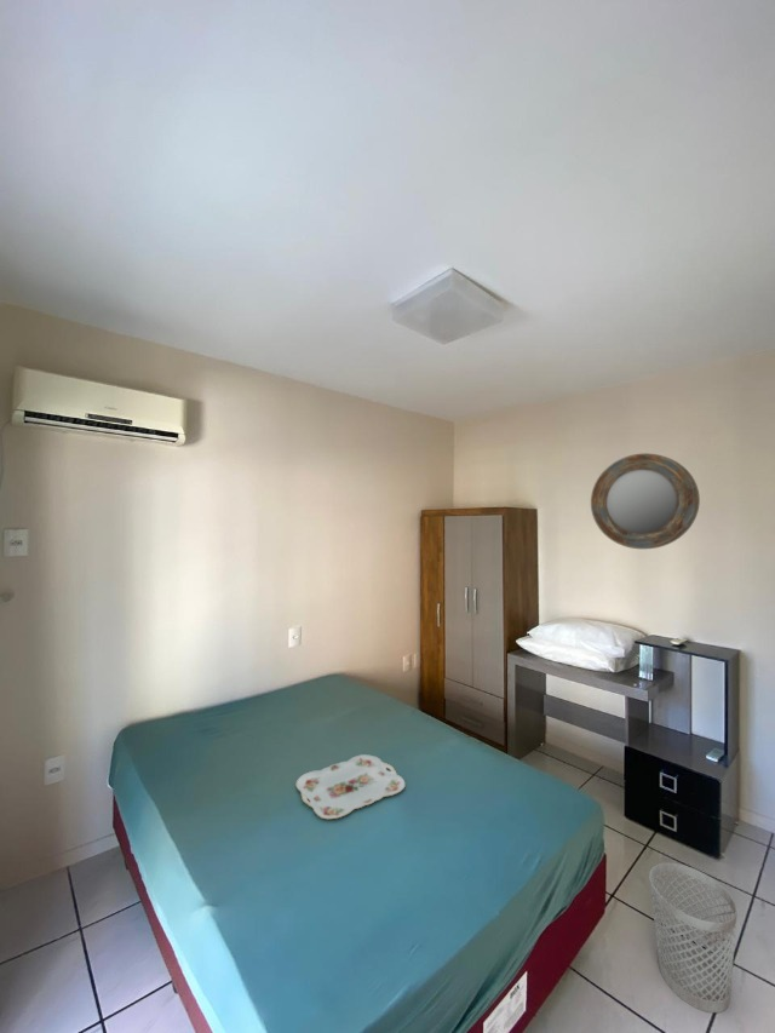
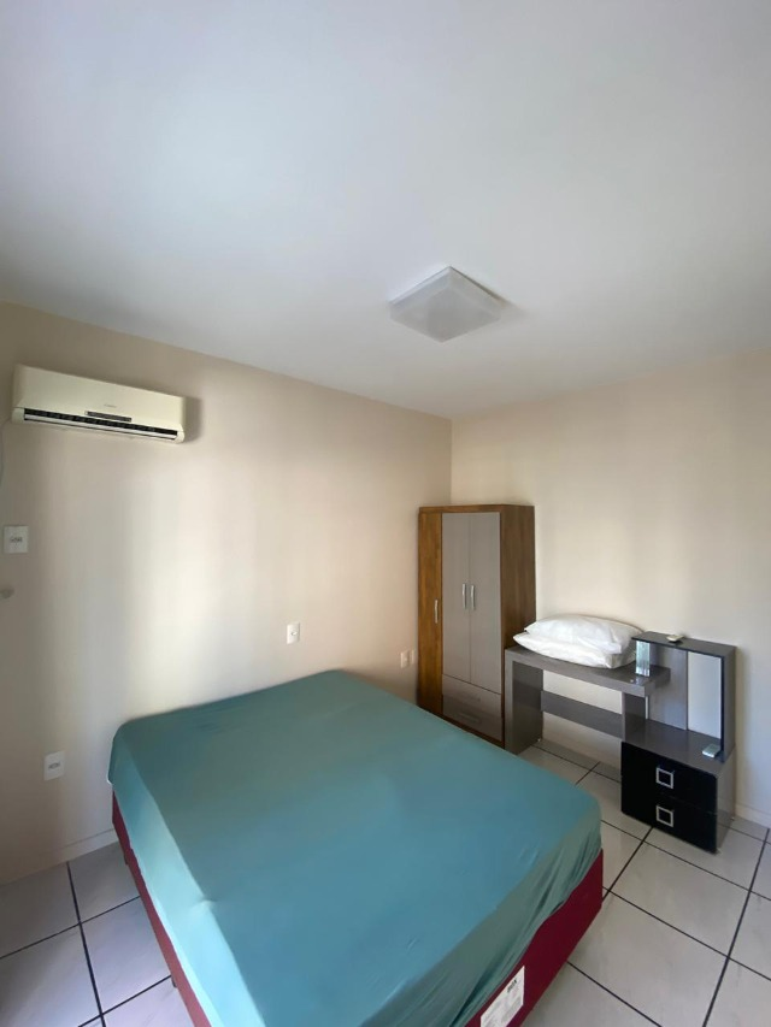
- serving tray [295,753,407,820]
- home mirror [590,453,701,550]
- wastebasket [649,862,739,1014]
